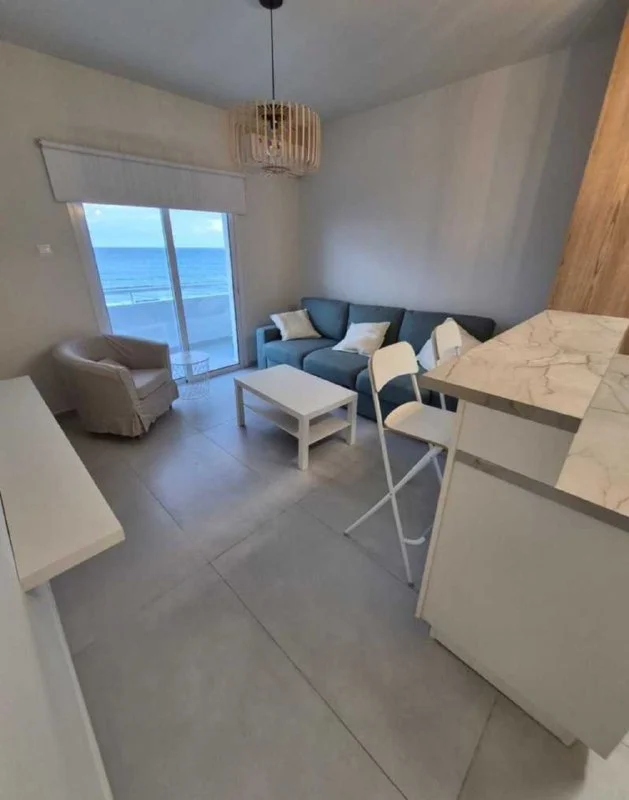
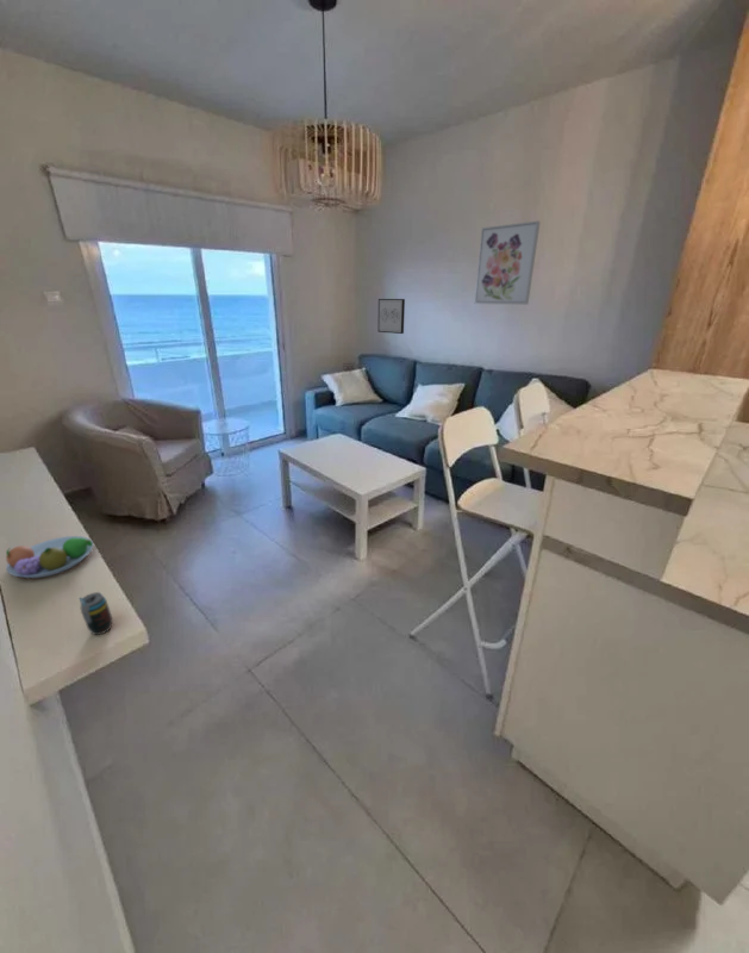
+ fruit bowl [5,535,94,579]
+ beverage can [79,591,113,636]
+ wall art [474,220,542,306]
+ wall art [377,298,406,335]
